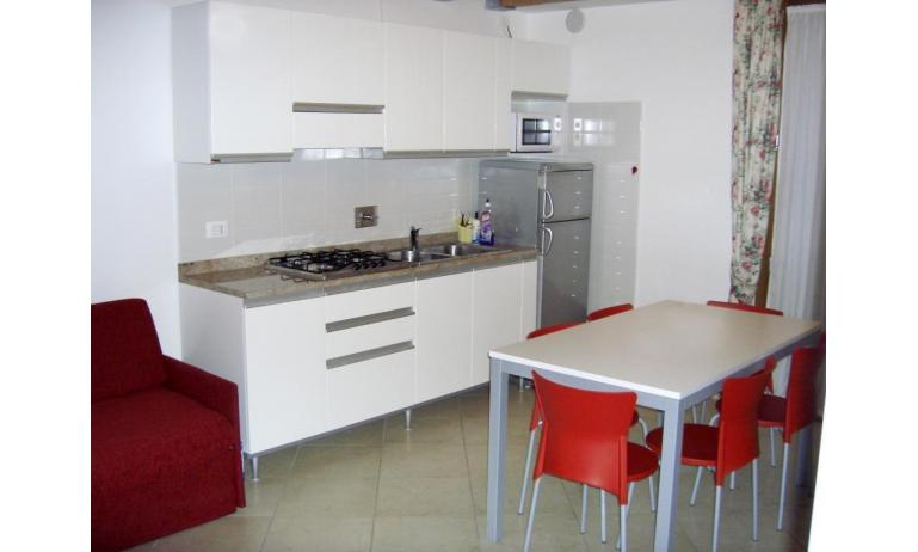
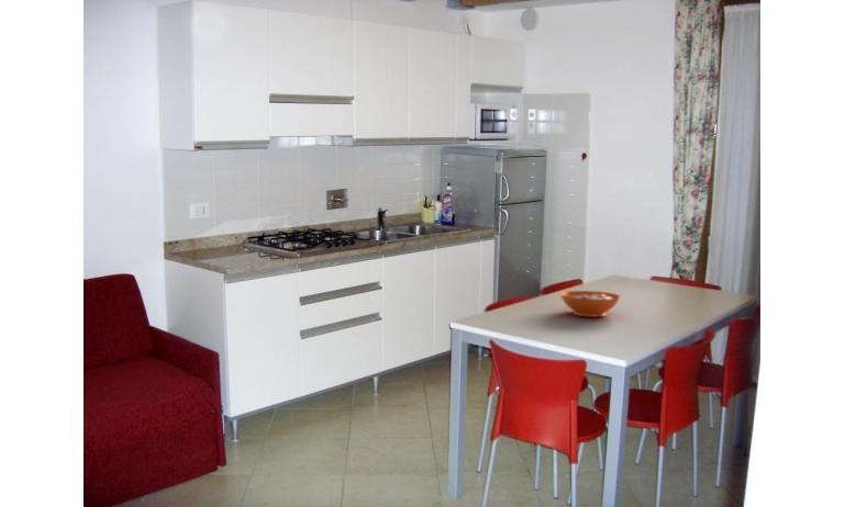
+ decorative bowl [559,290,621,318]
